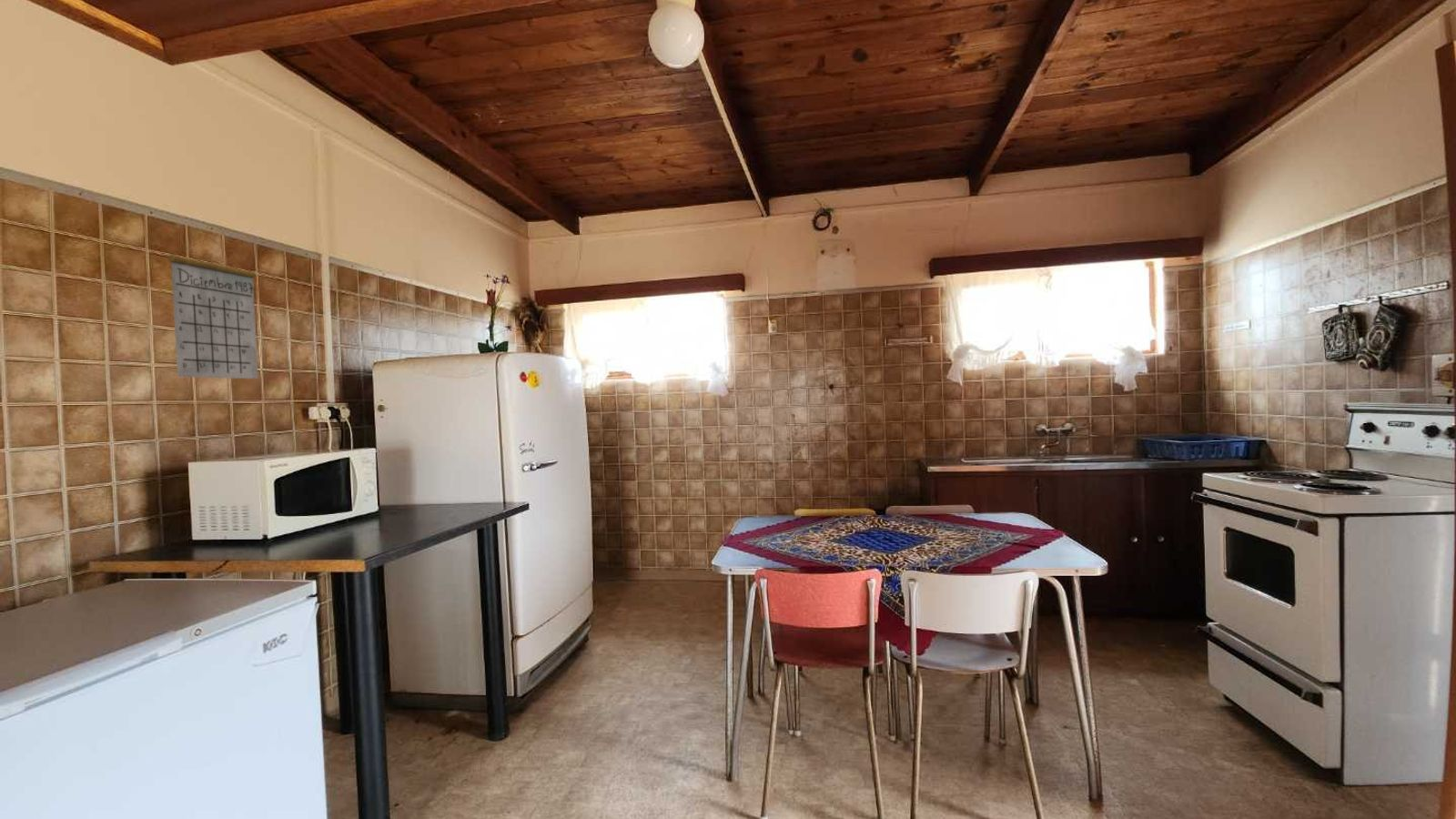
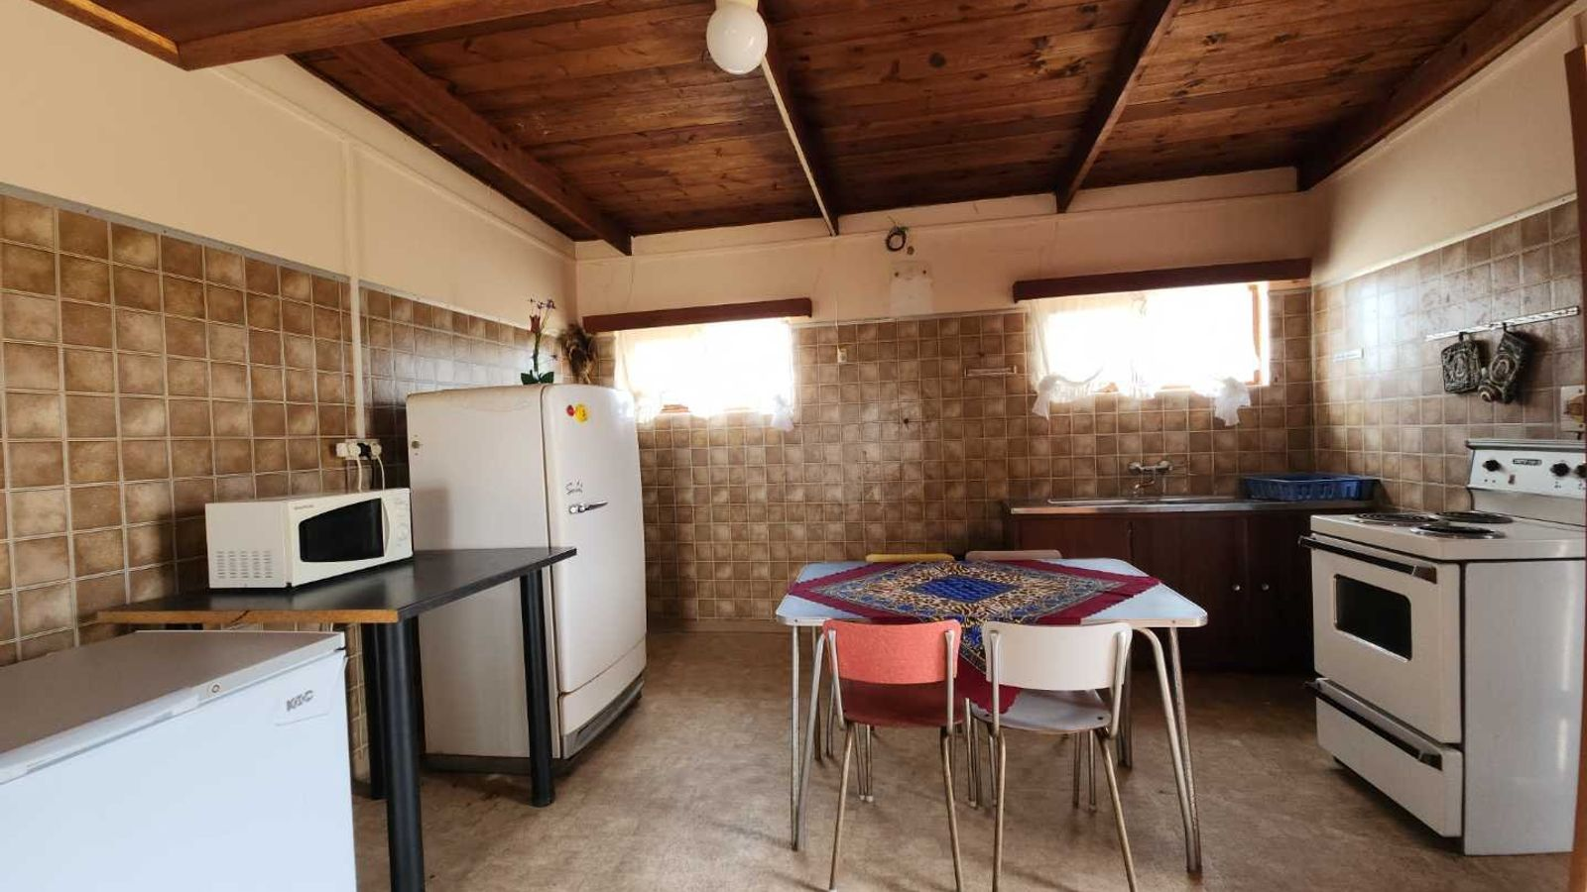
- calendar [167,237,259,379]
